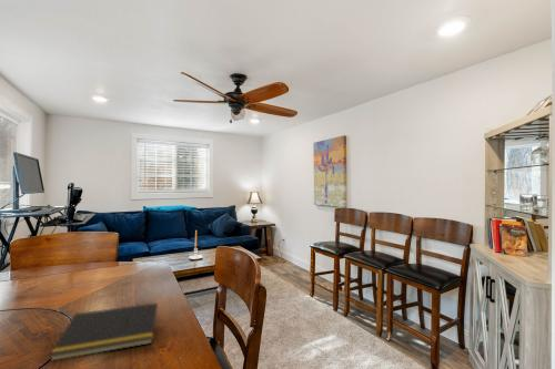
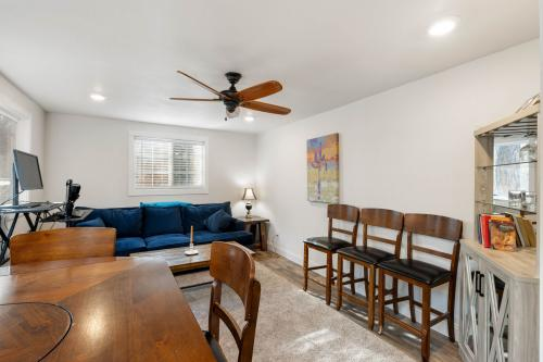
- notepad [49,301,159,362]
